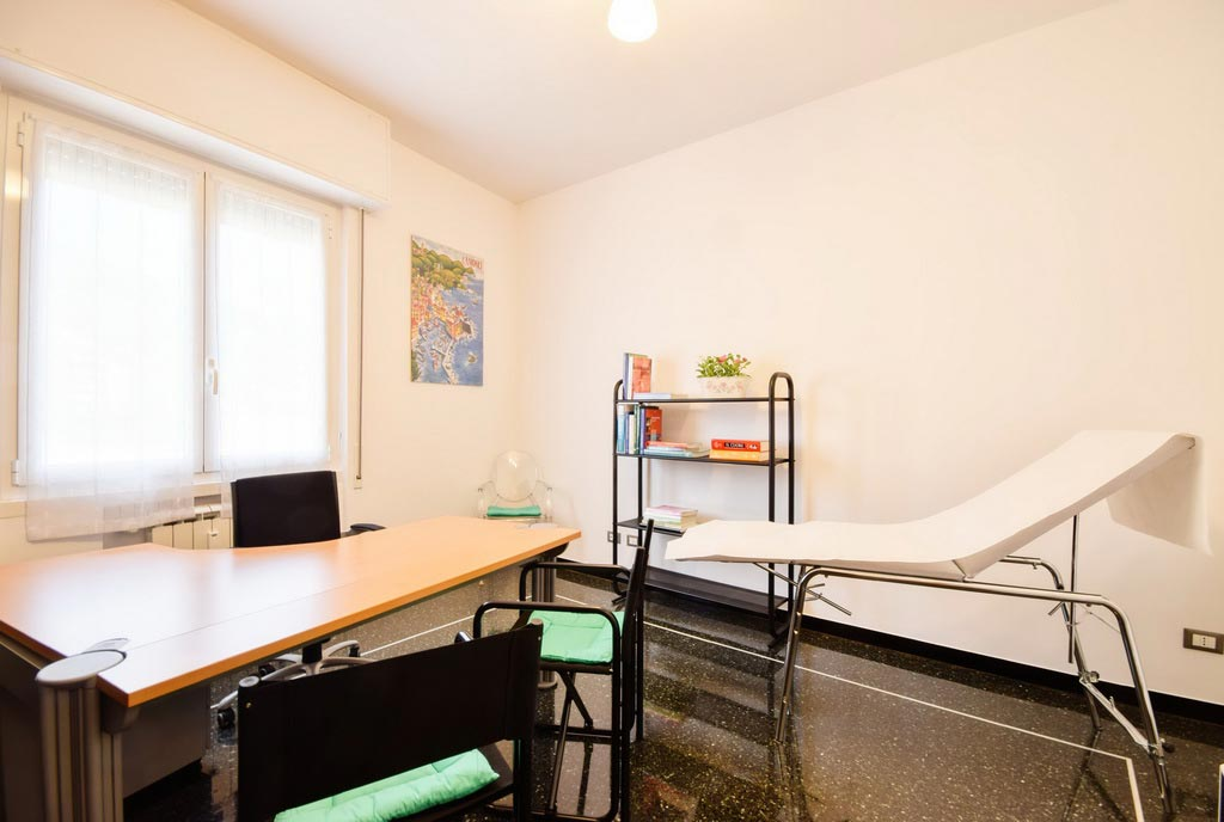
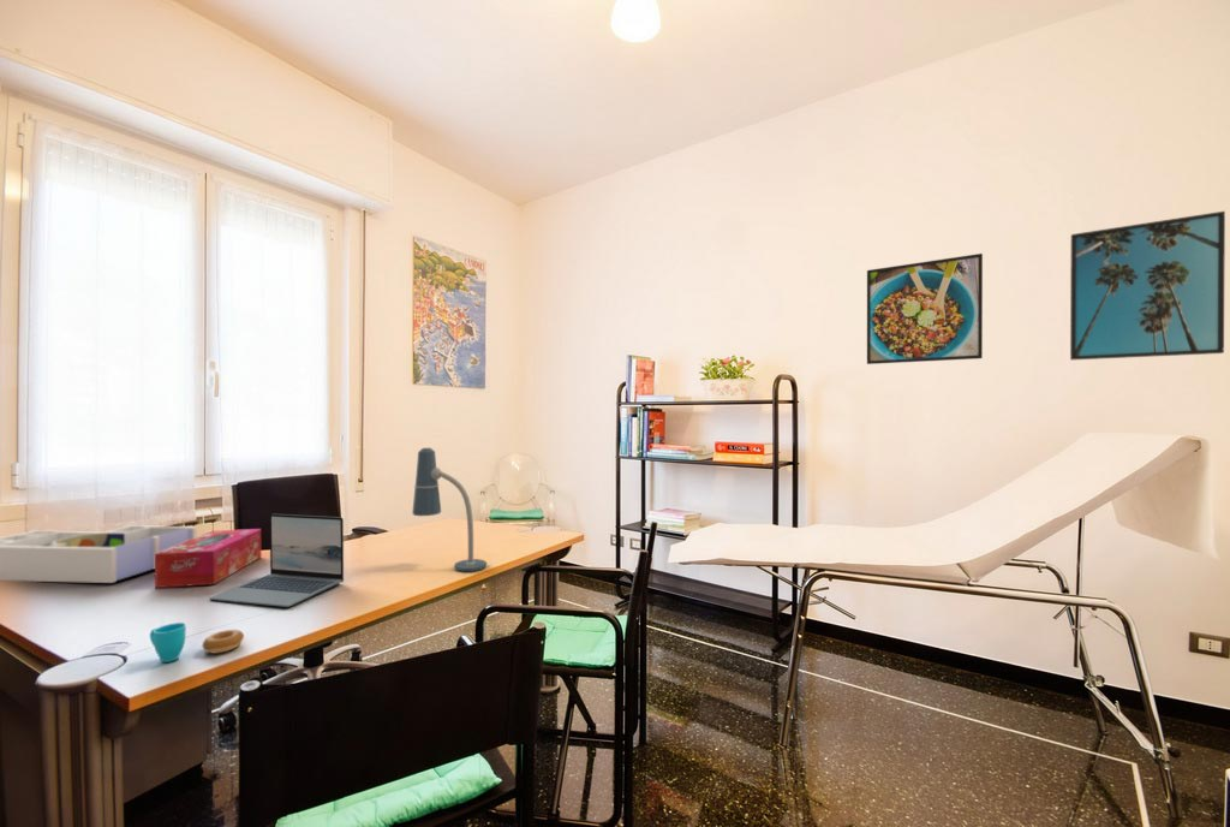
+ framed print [866,252,984,365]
+ tissue box [154,528,262,589]
+ laptop [209,513,345,608]
+ desk lamp [411,447,488,572]
+ cup [149,621,245,664]
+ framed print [1069,210,1226,361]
+ desk organizer [0,525,198,584]
